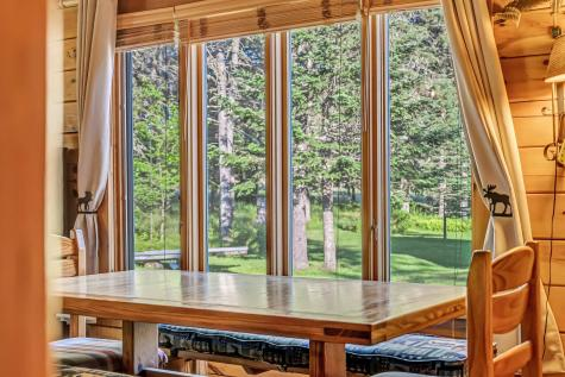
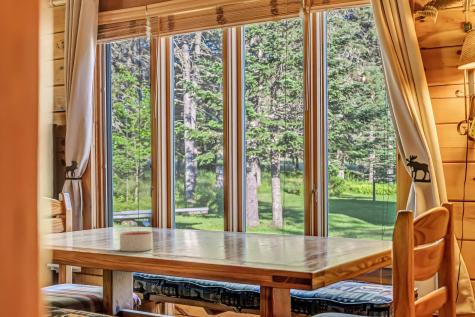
+ candle [119,230,154,252]
